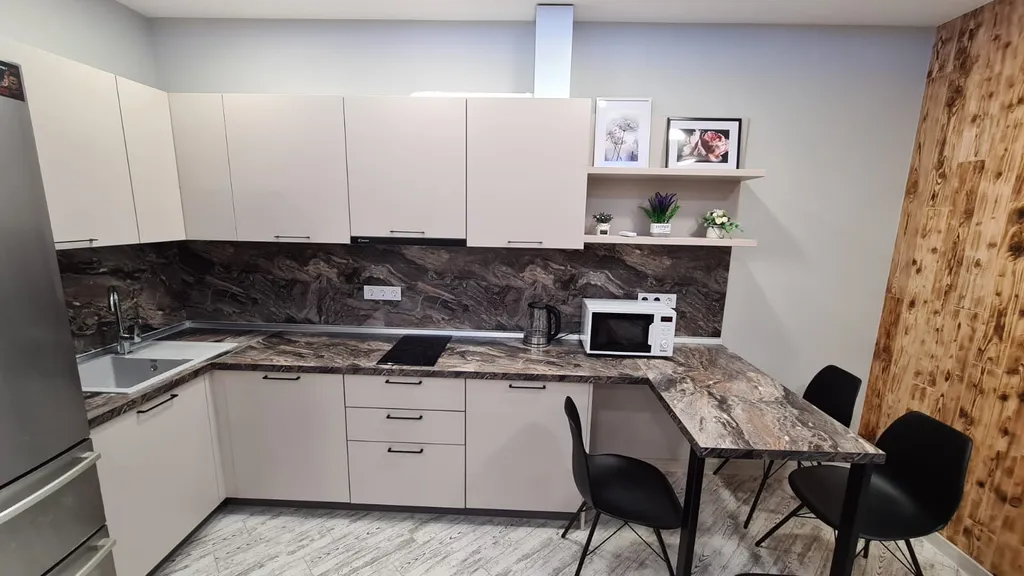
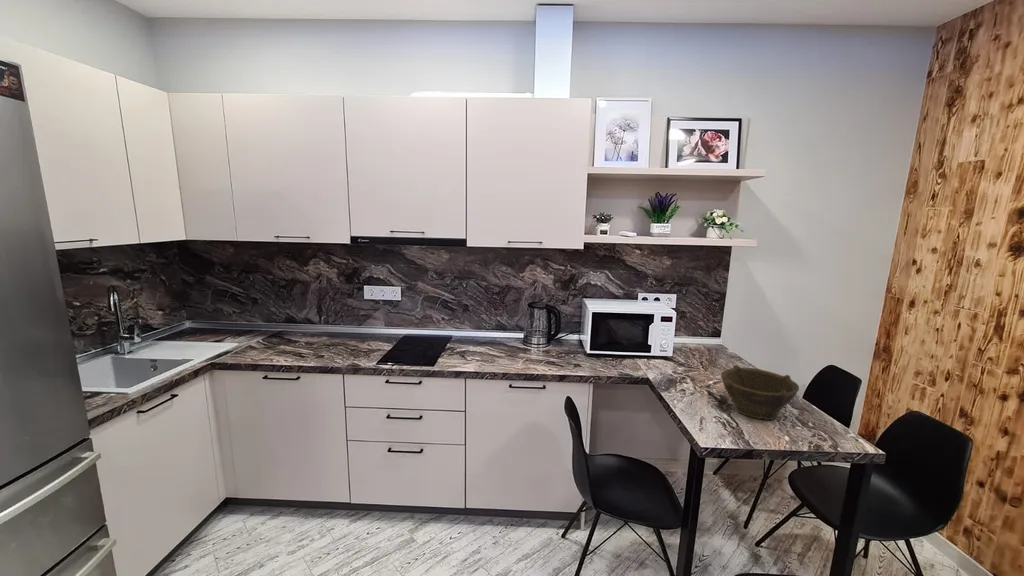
+ bowl [720,364,800,421]
